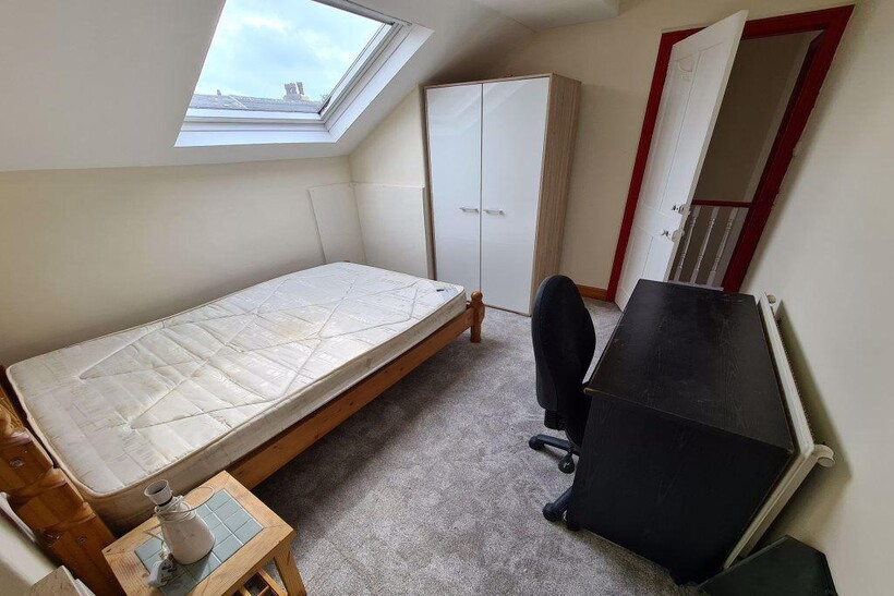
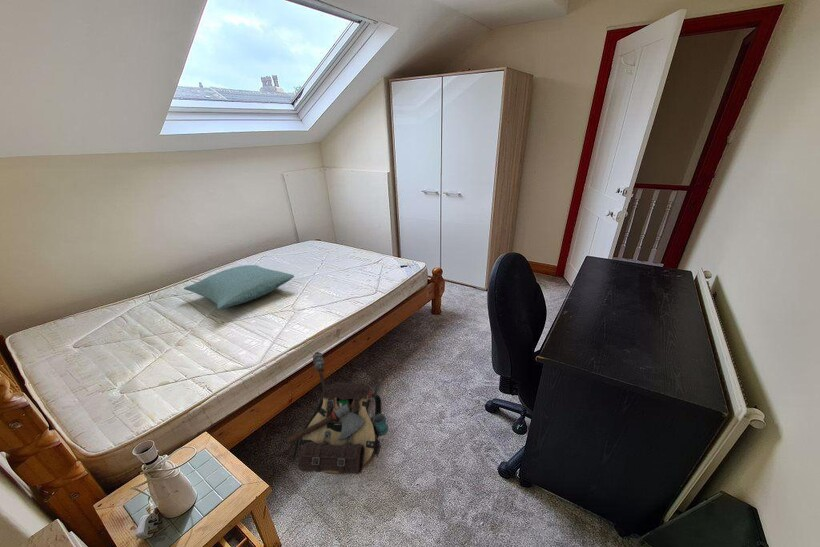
+ pillow [183,264,295,311]
+ backpack [286,351,389,476]
